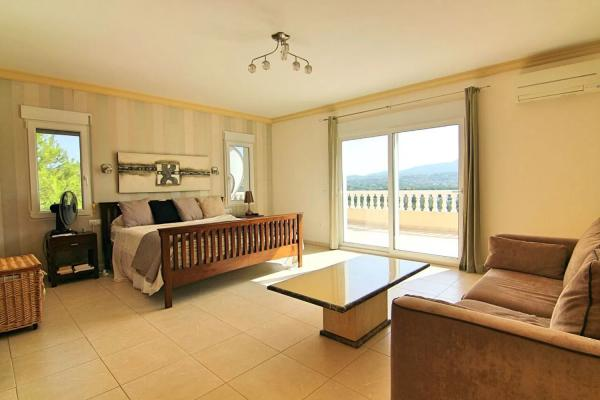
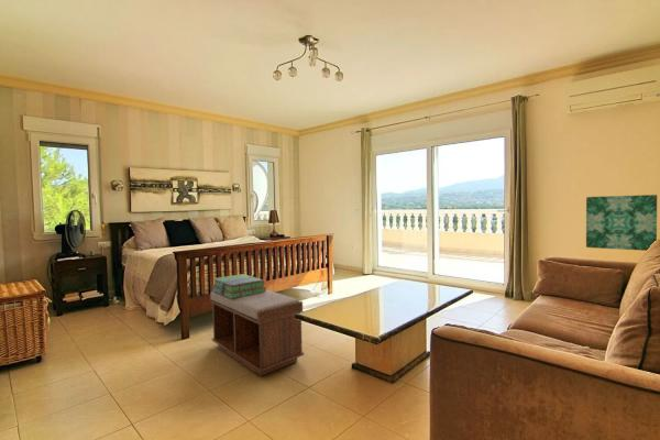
+ wall art [585,194,658,252]
+ bench [209,289,305,377]
+ stack of books [210,273,267,299]
